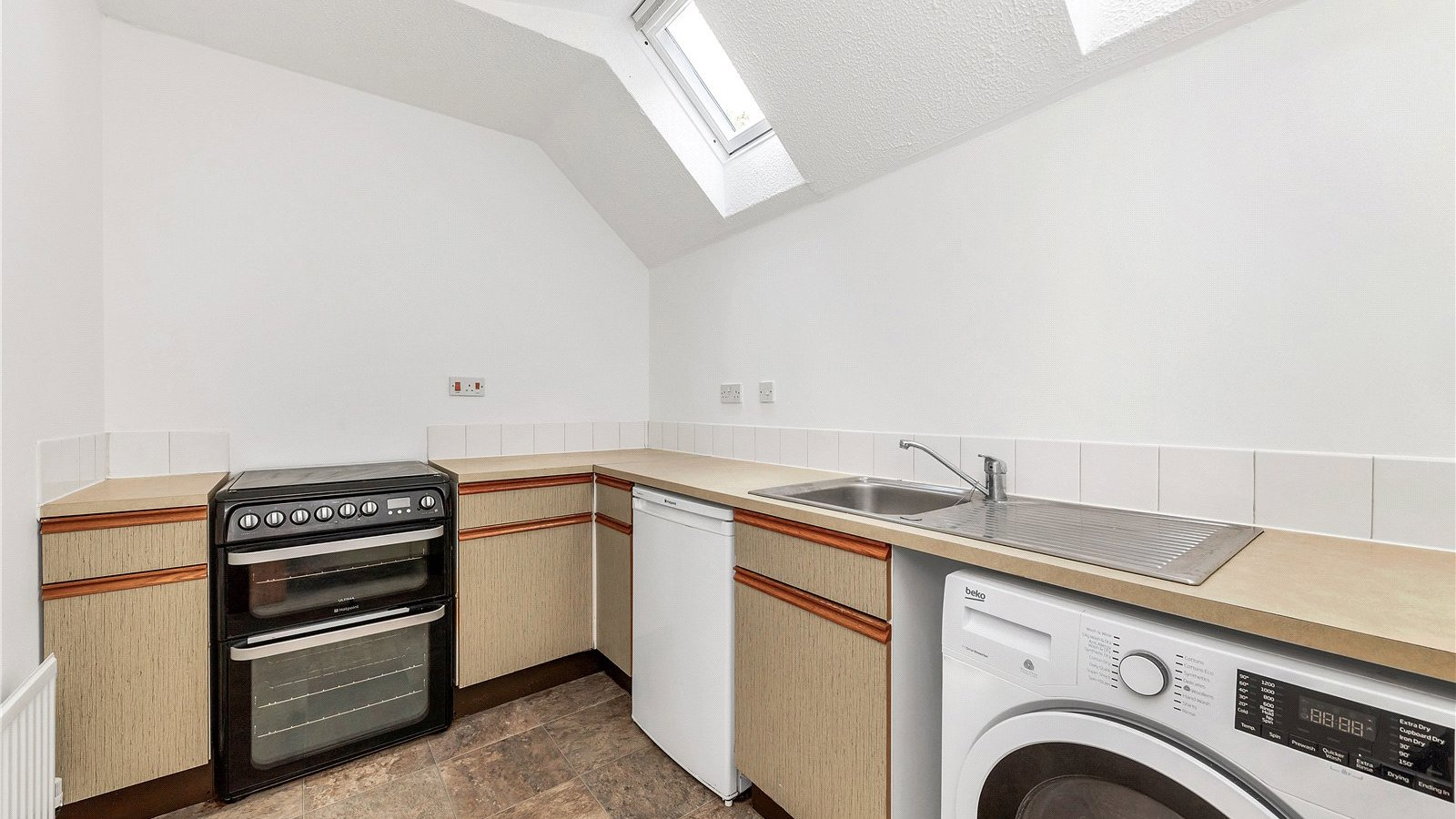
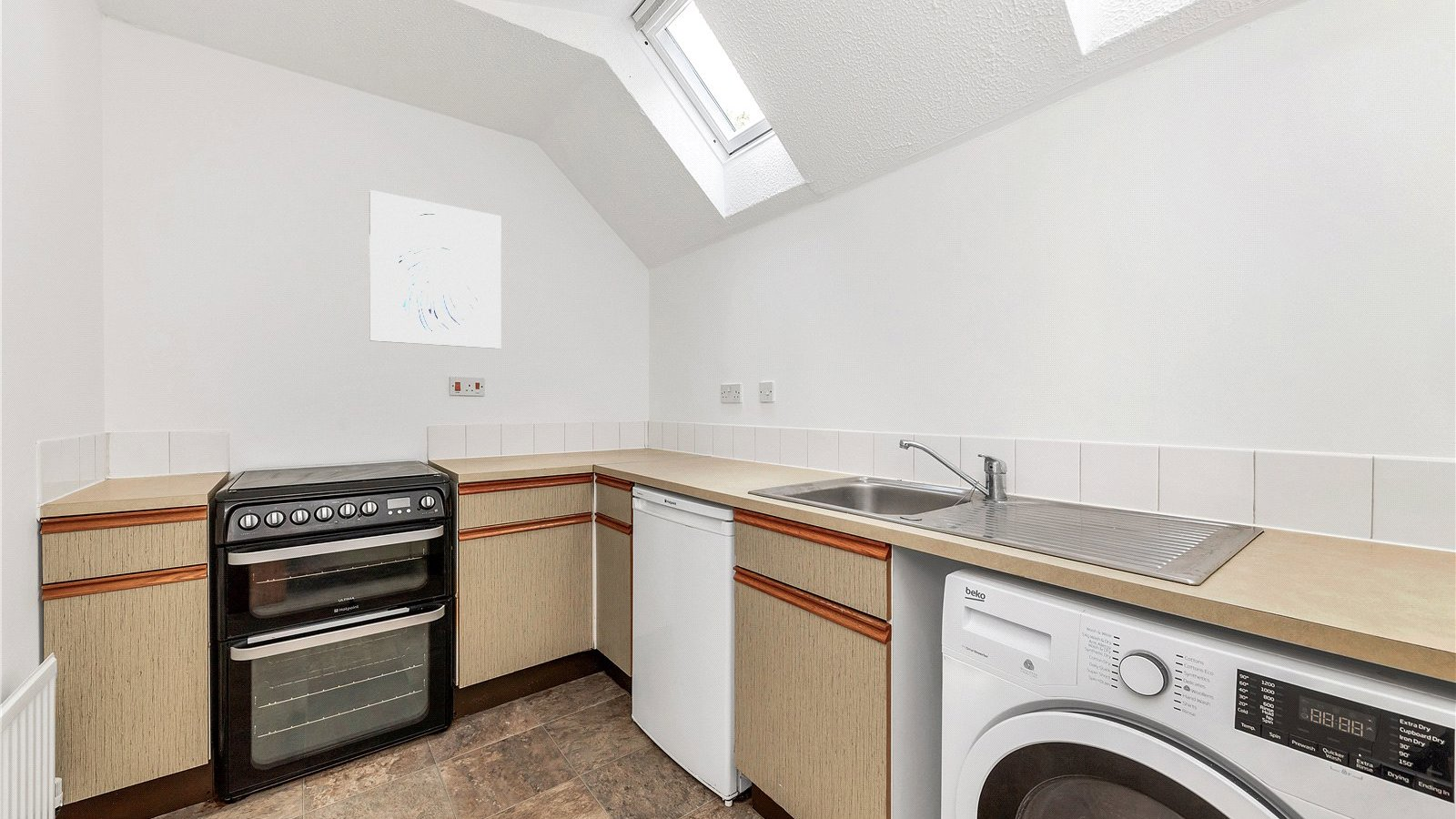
+ wall art [369,189,502,349]
